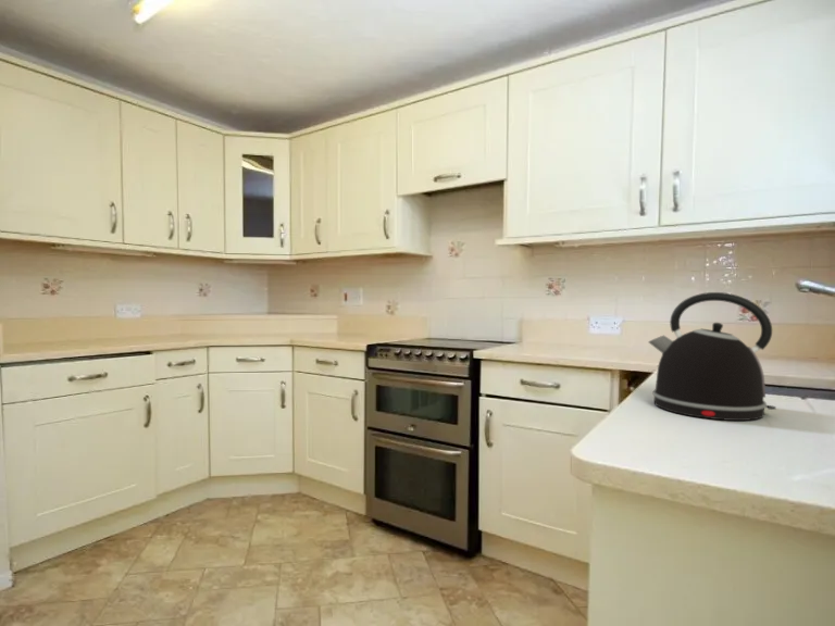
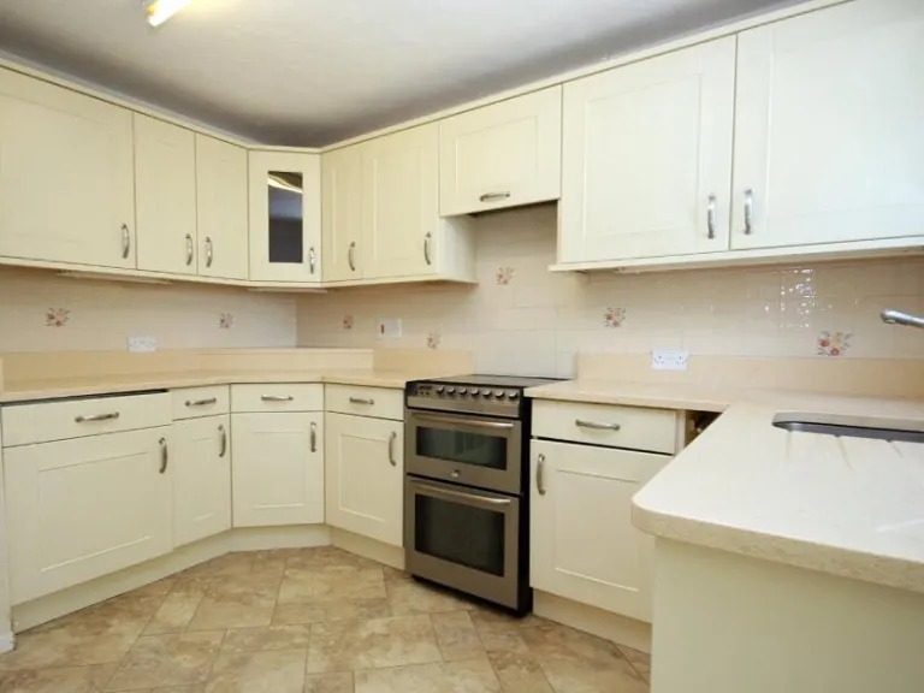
- kettle [647,291,777,422]
